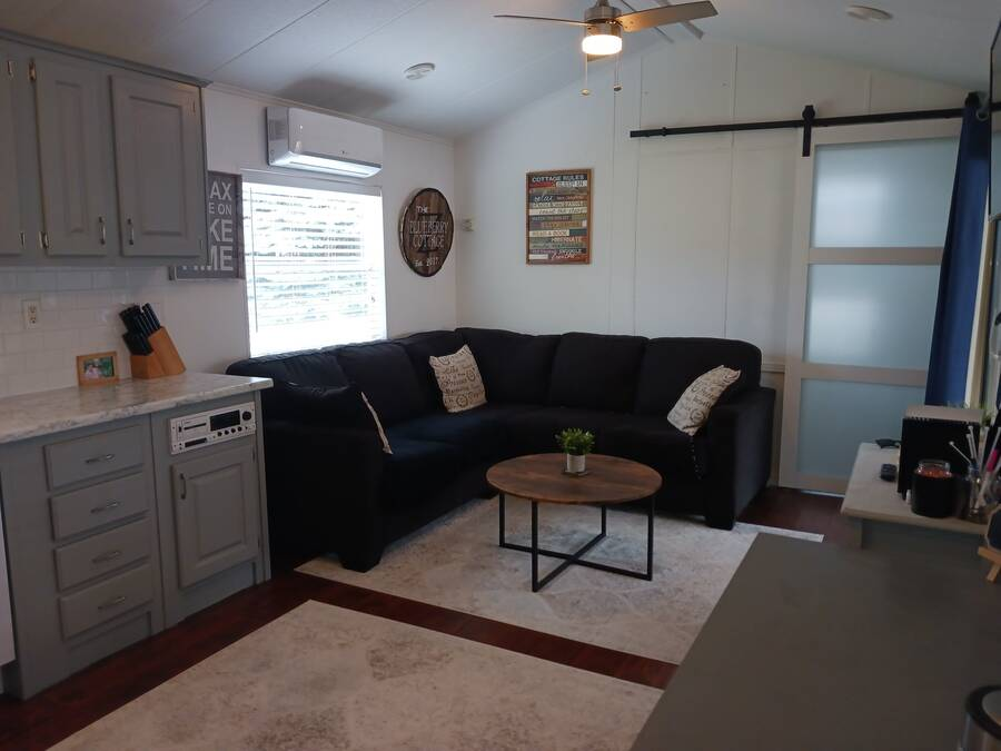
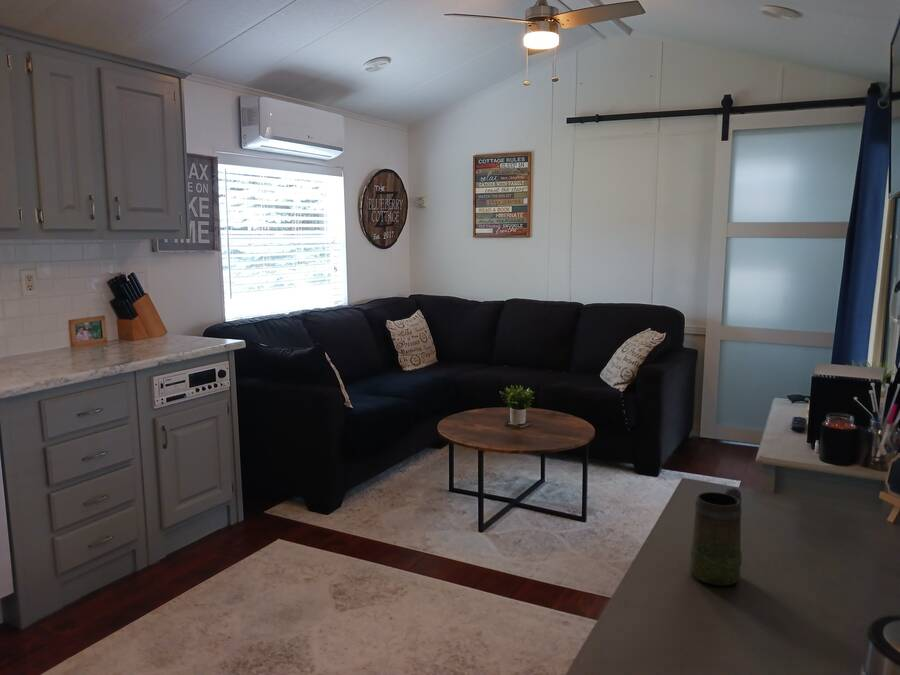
+ mug [689,486,743,586]
